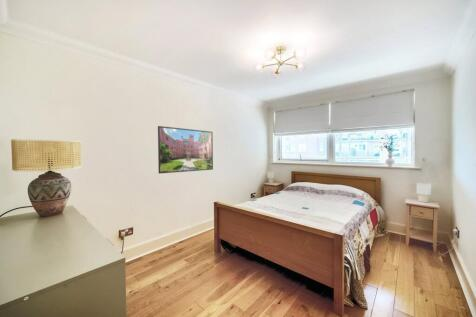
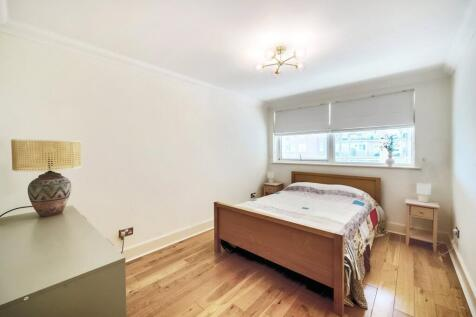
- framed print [157,125,214,175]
